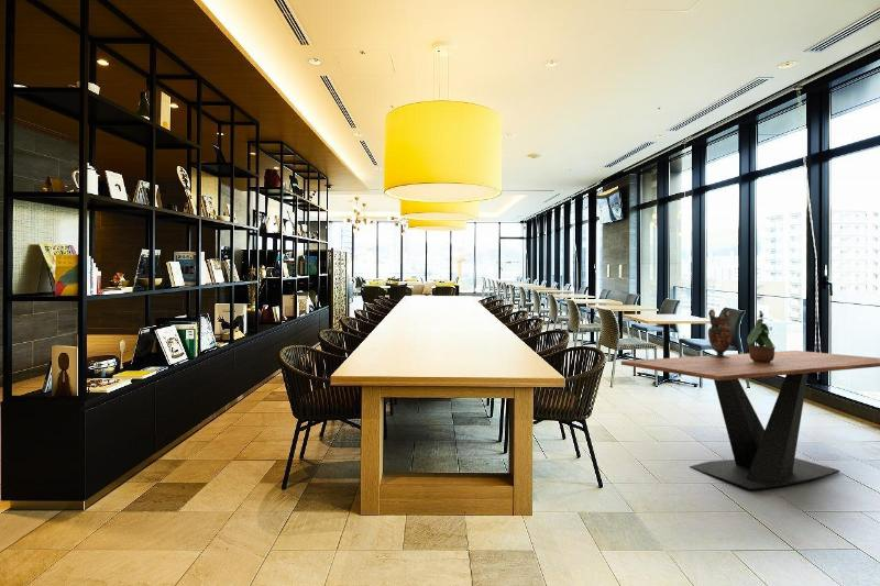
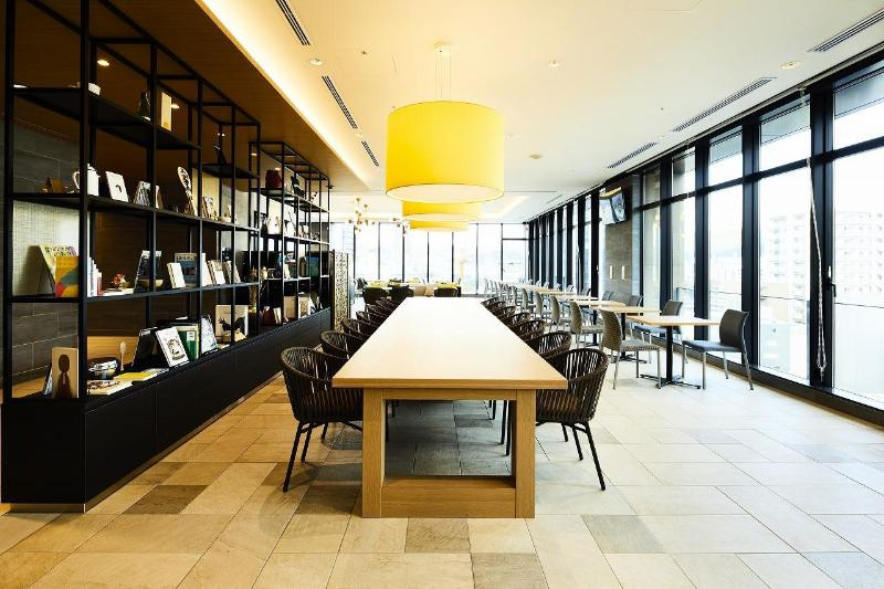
- vase [707,308,734,358]
- potted plant [746,310,777,363]
- dining table [620,350,880,490]
